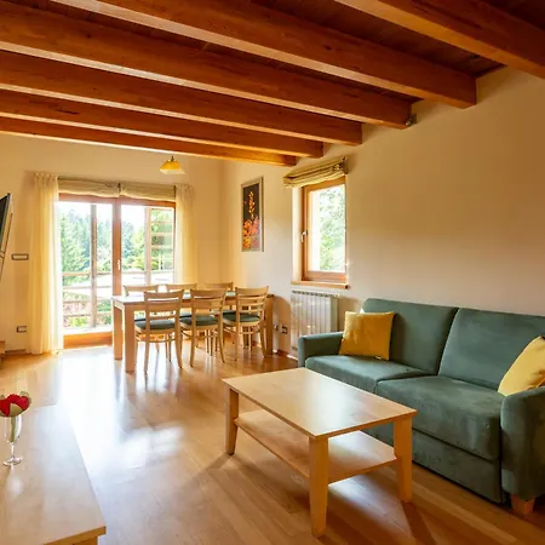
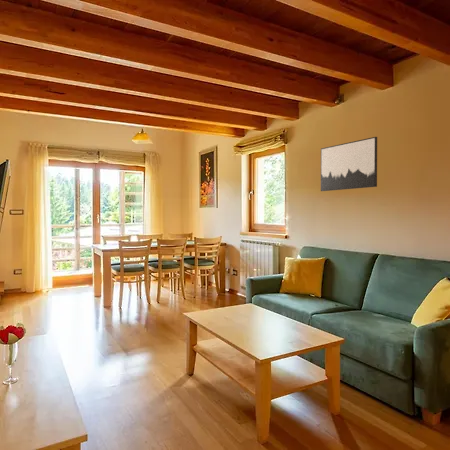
+ wall art [320,136,378,192]
